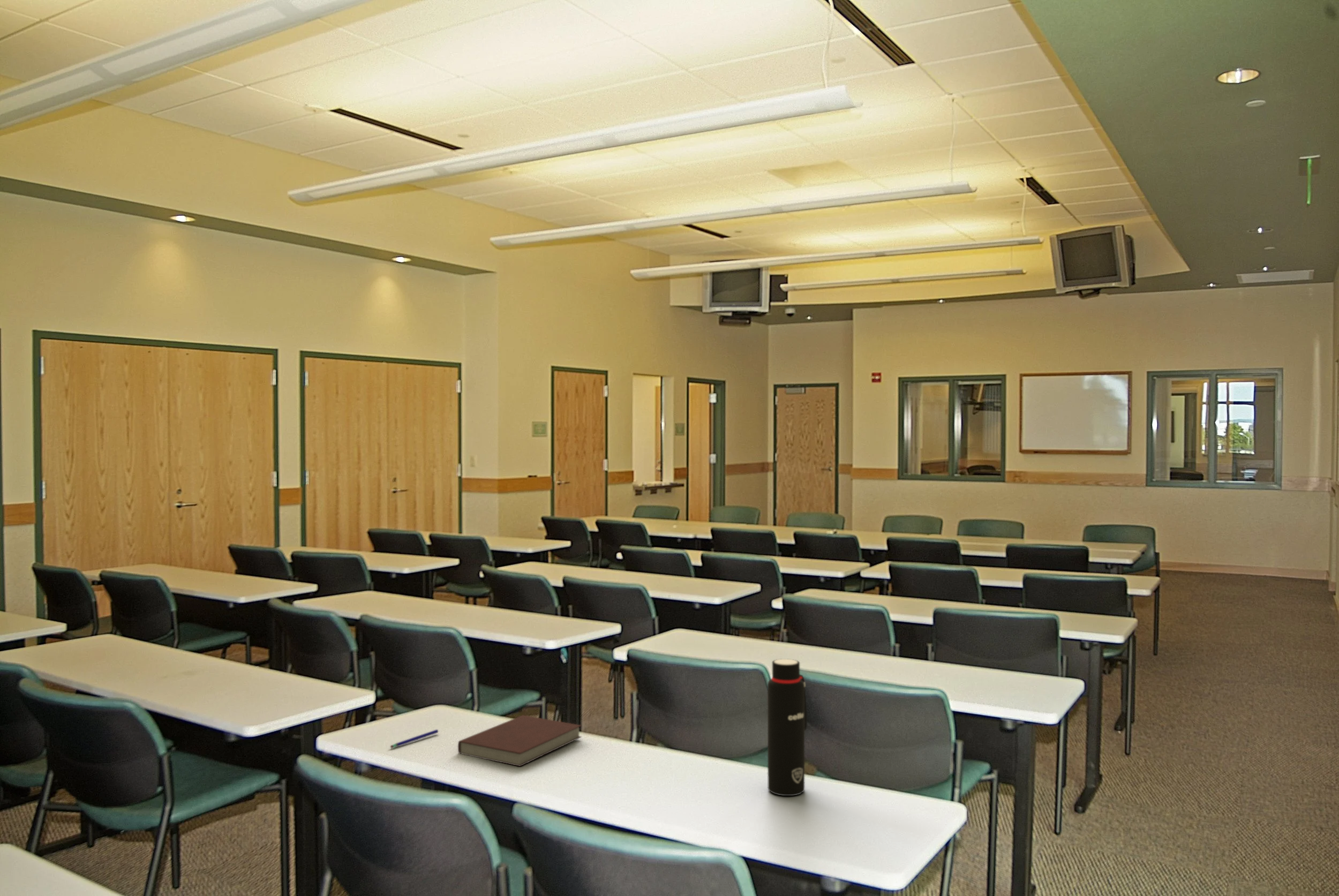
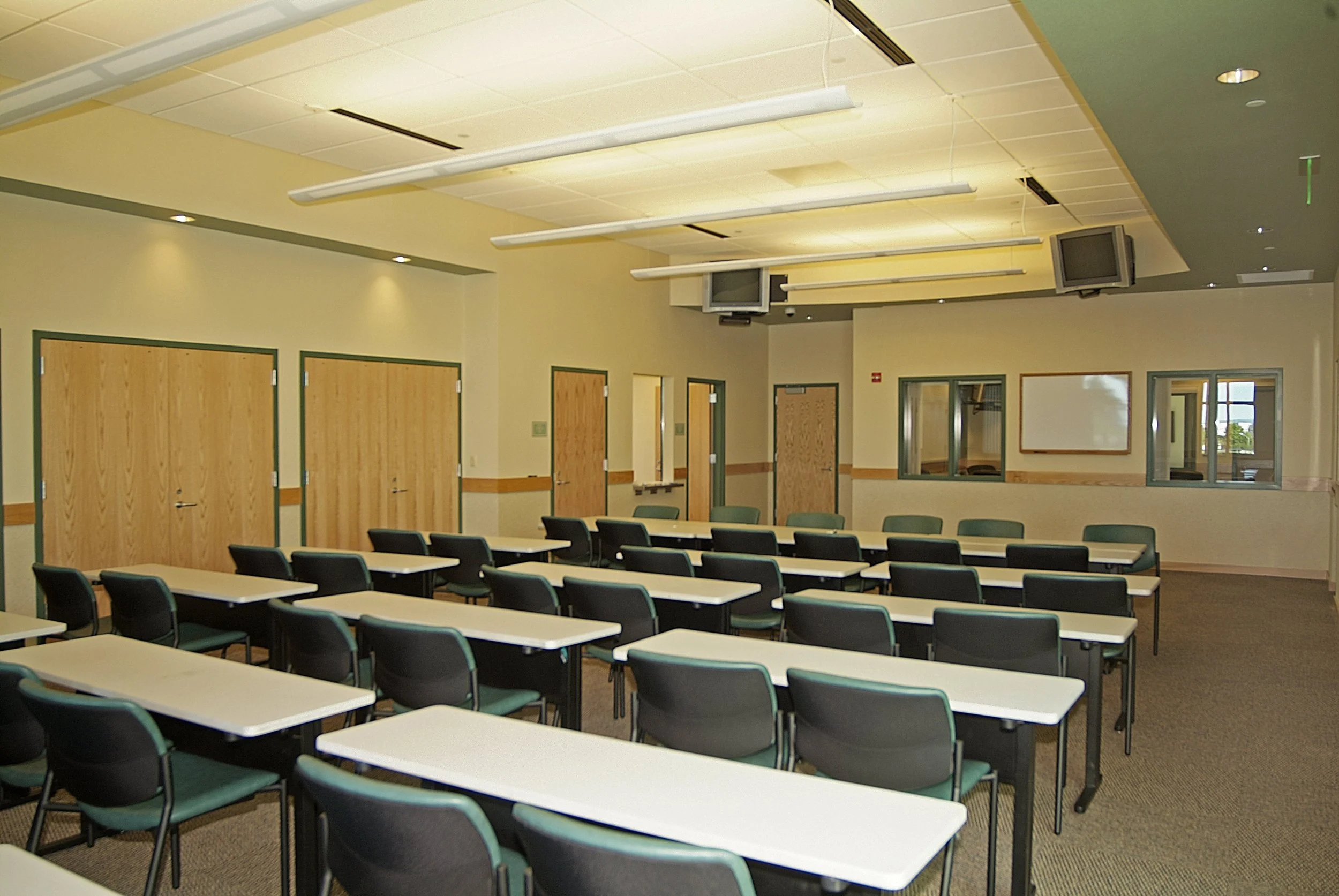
- notebook [457,714,582,767]
- pen [390,729,439,749]
- water bottle [767,658,808,796]
